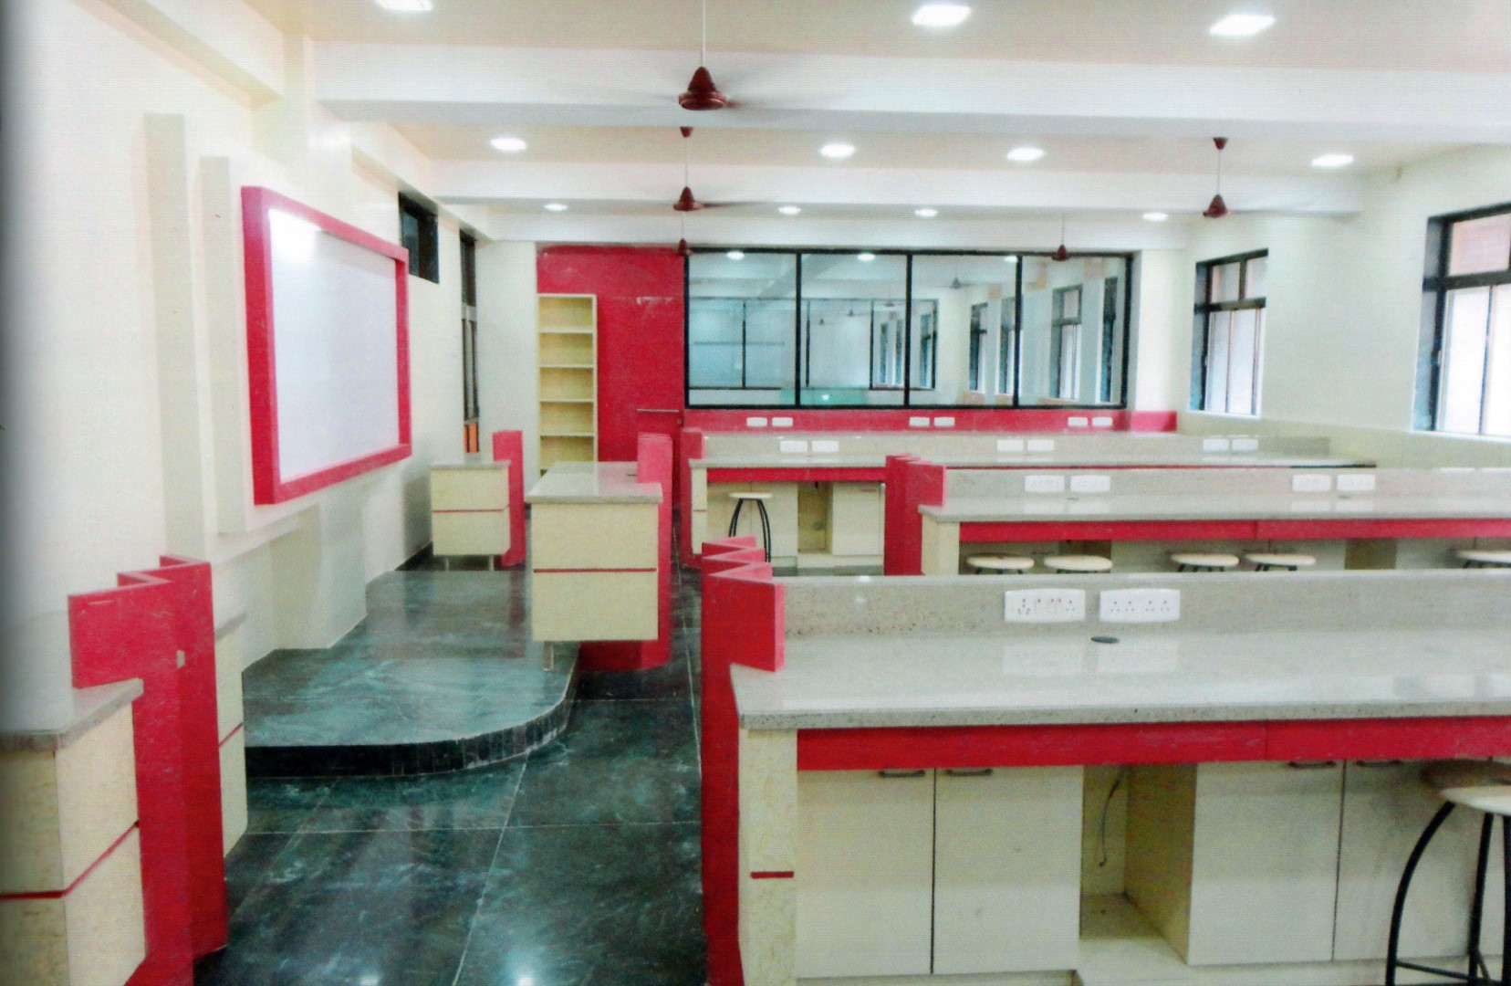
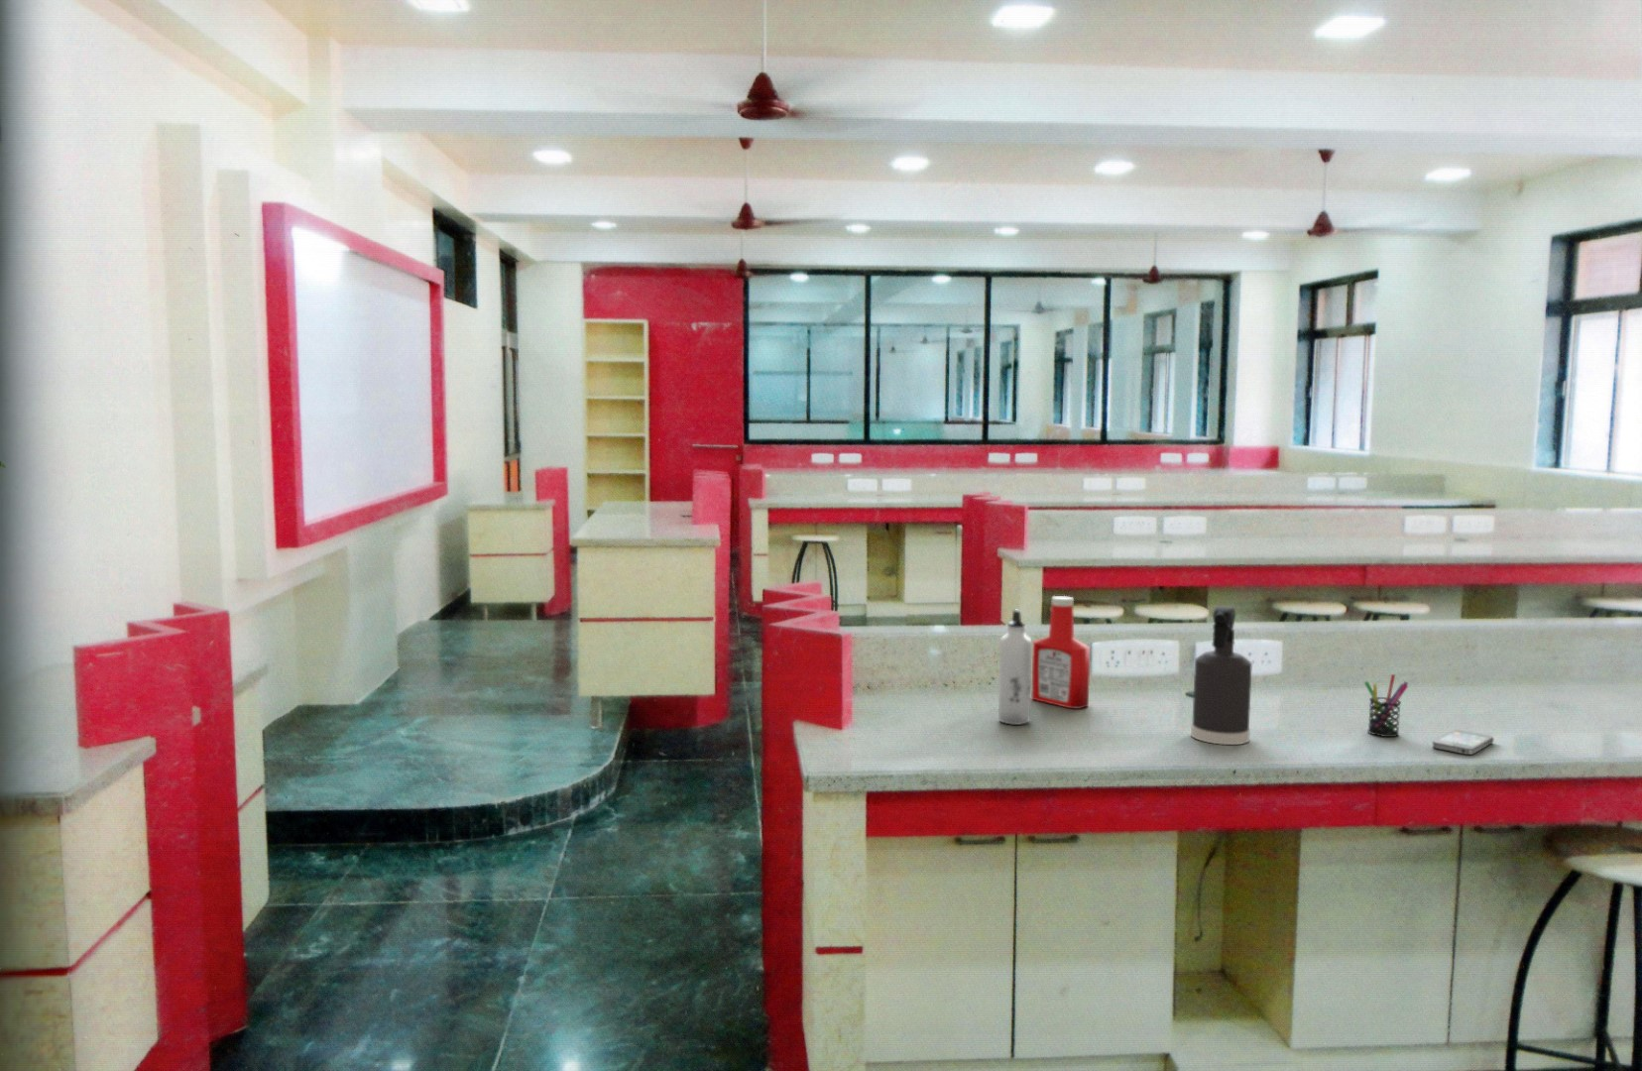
+ soap bottle [1030,595,1090,710]
+ smartphone [1431,729,1495,755]
+ spray bottle [1190,606,1253,746]
+ water bottle [997,609,1033,726]
+ pen holder [1363,674,1409,738]
